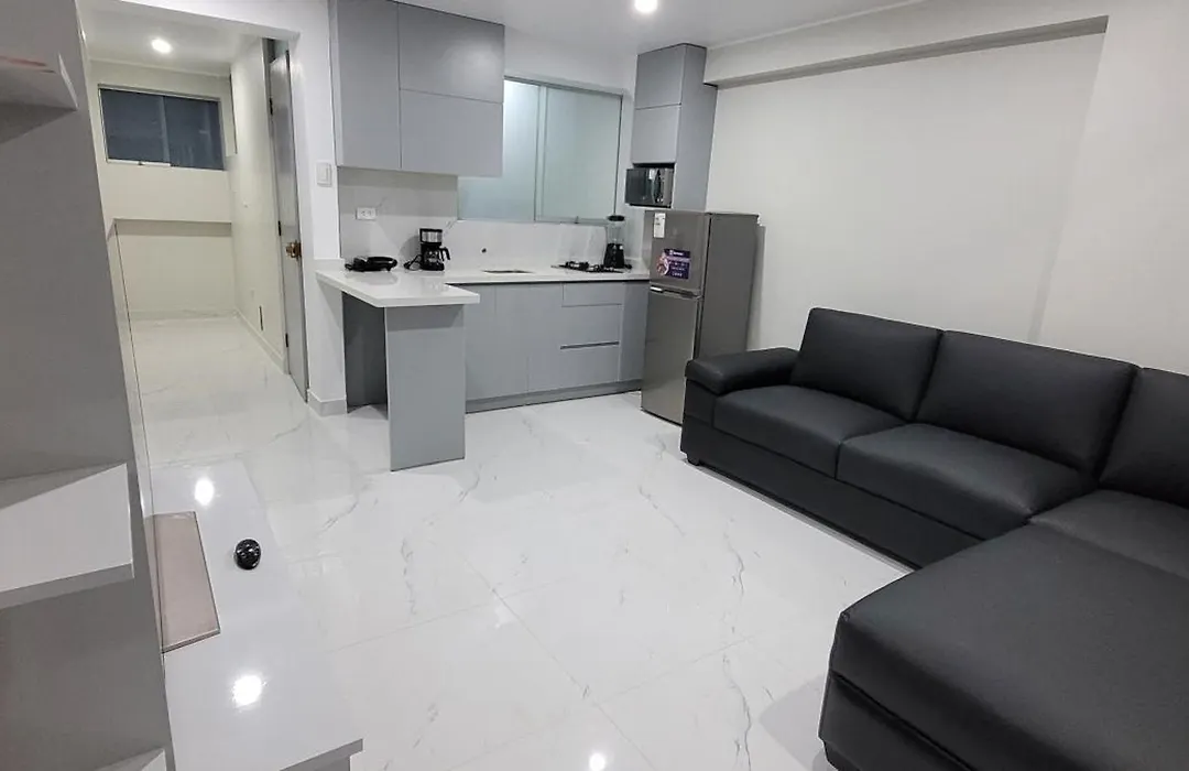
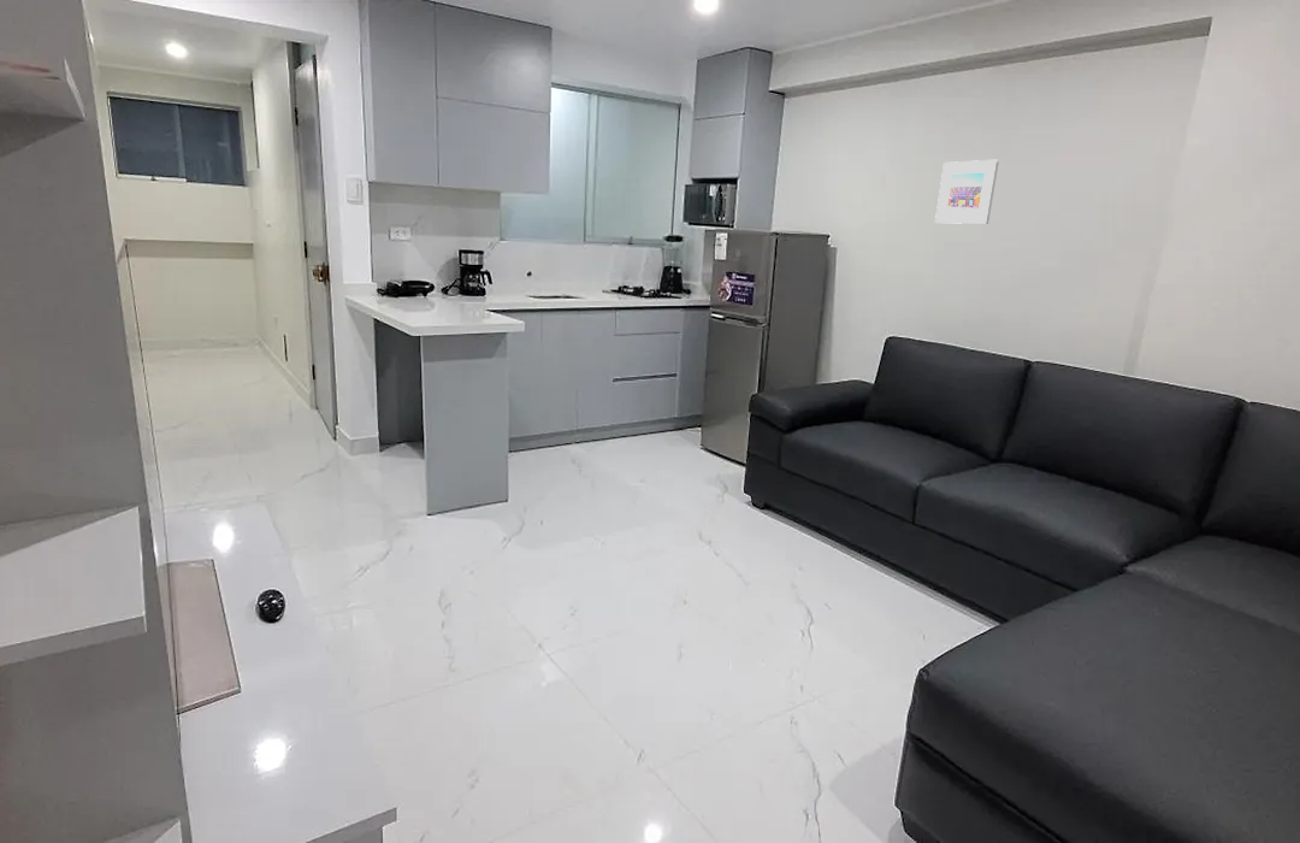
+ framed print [934,159,1000,225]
